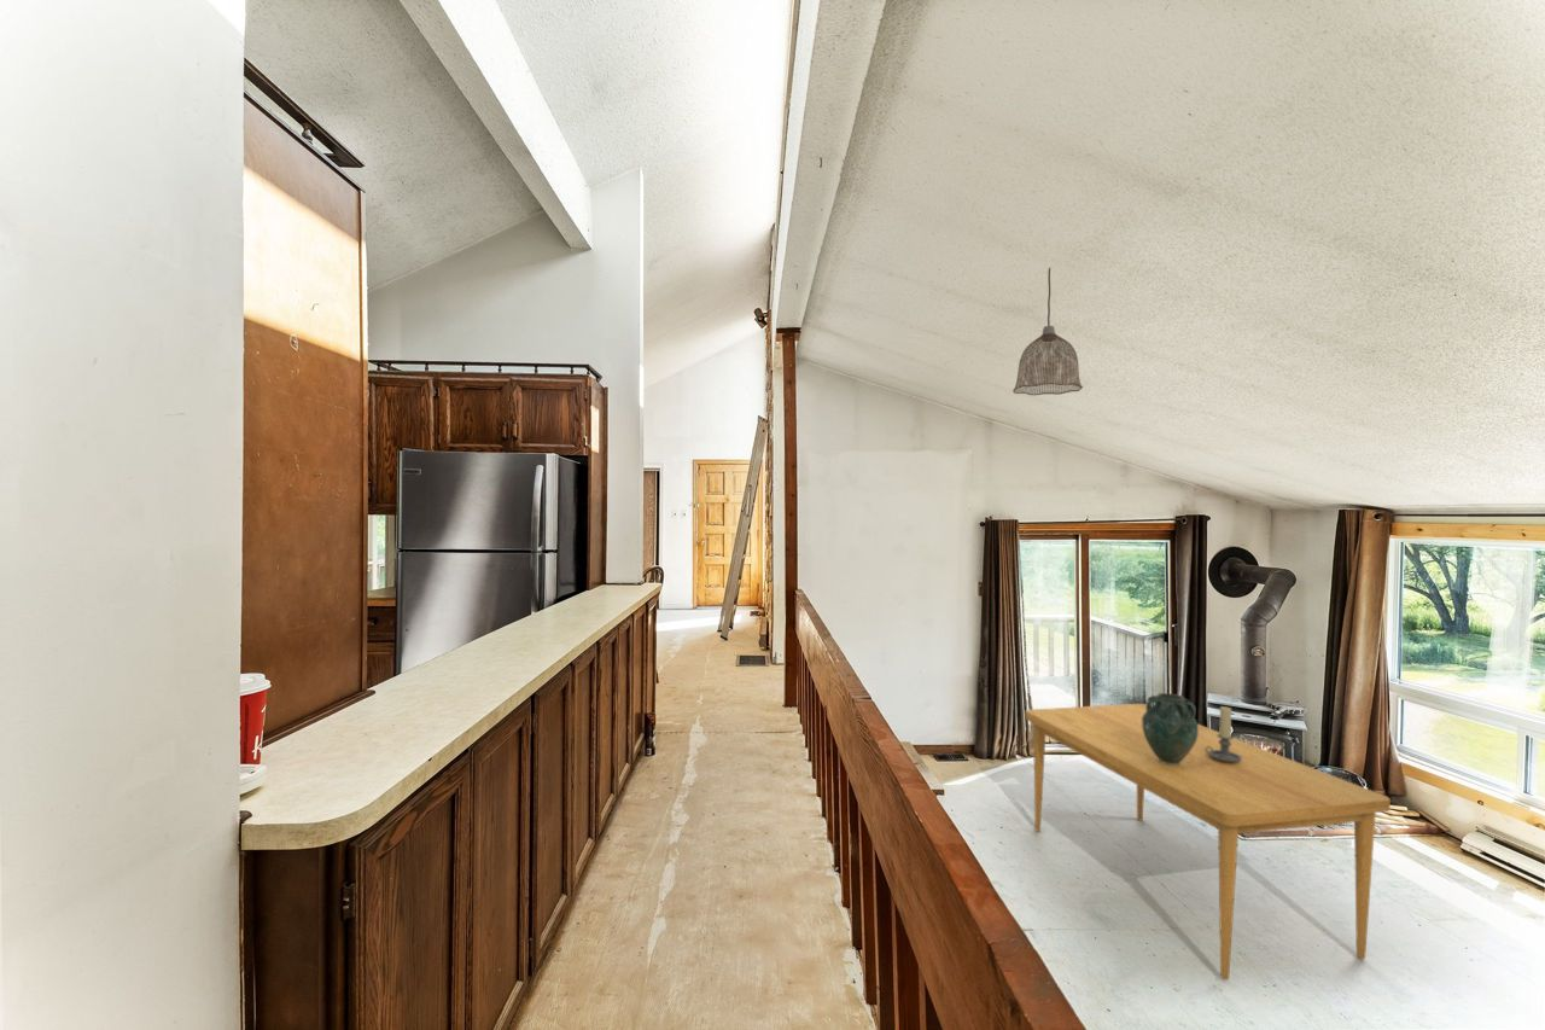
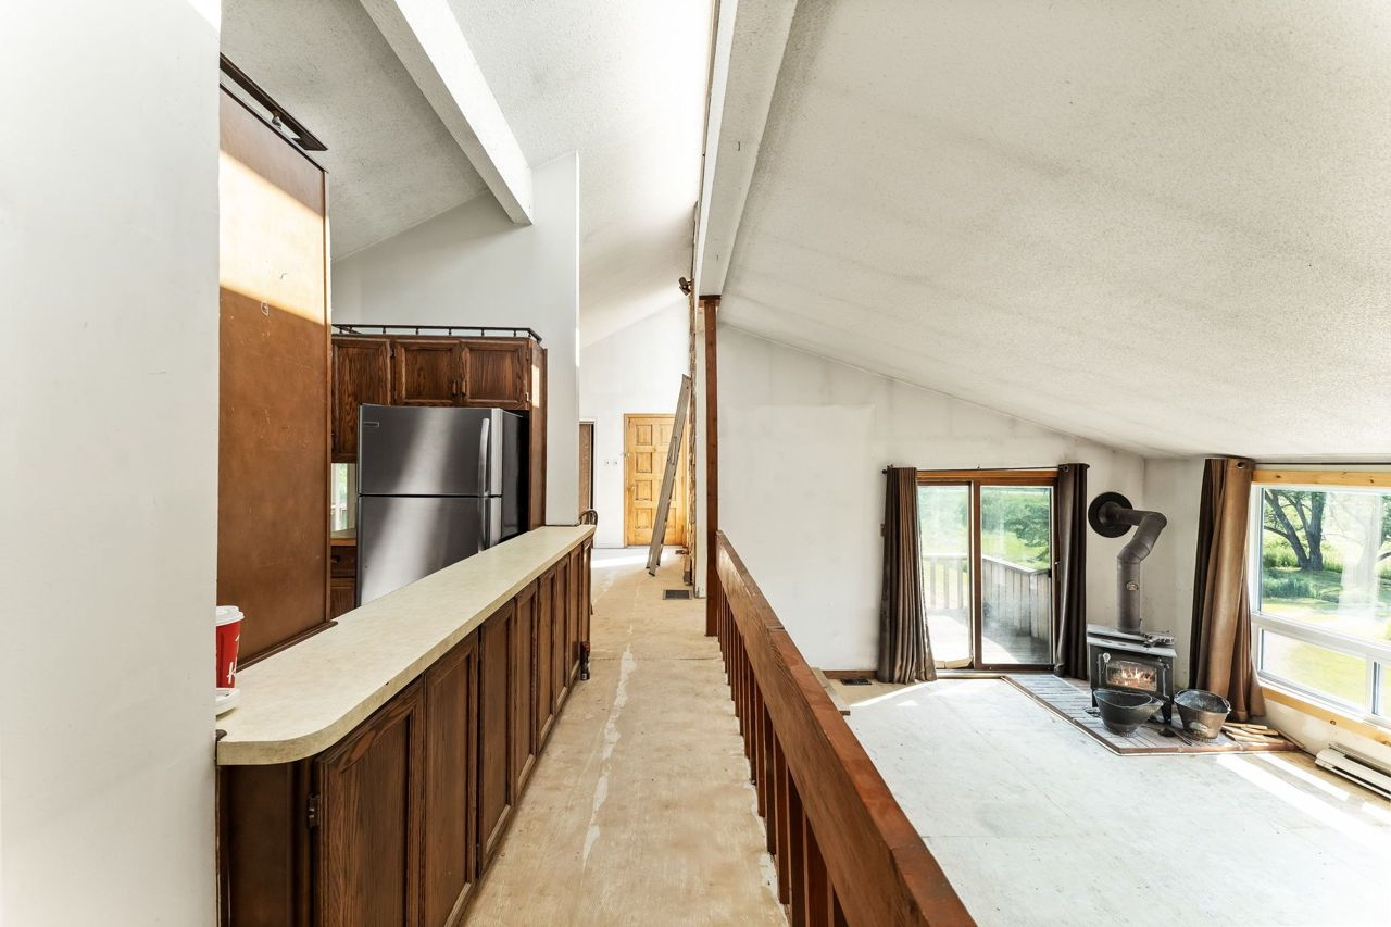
- candle holder [1206,705,1242,763]
- dining table [1025,703,1392,982]
- vase [1142,692,1199,766]
- pendant lamp [1011,267,1084,396]
